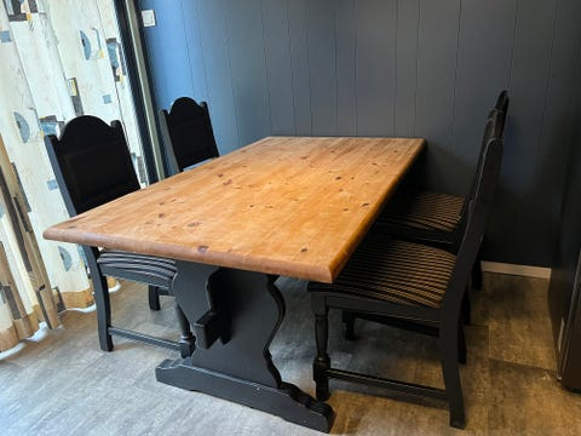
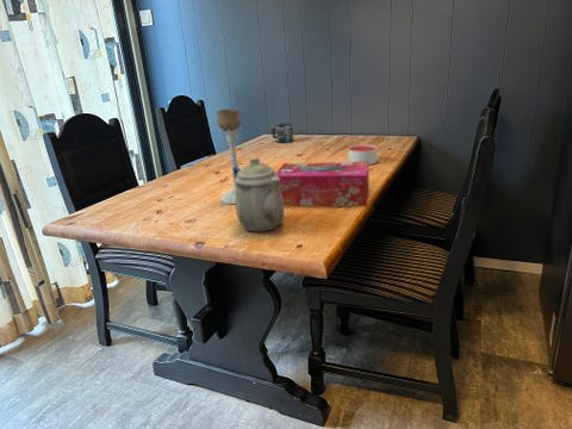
+ candle holder [216,107,242,205]
+ tissue box [275,161,371,207]
+ cup [271,123,294,144]
+ candle [347,144,378,166]
+ teapot [231,156,285,232]
